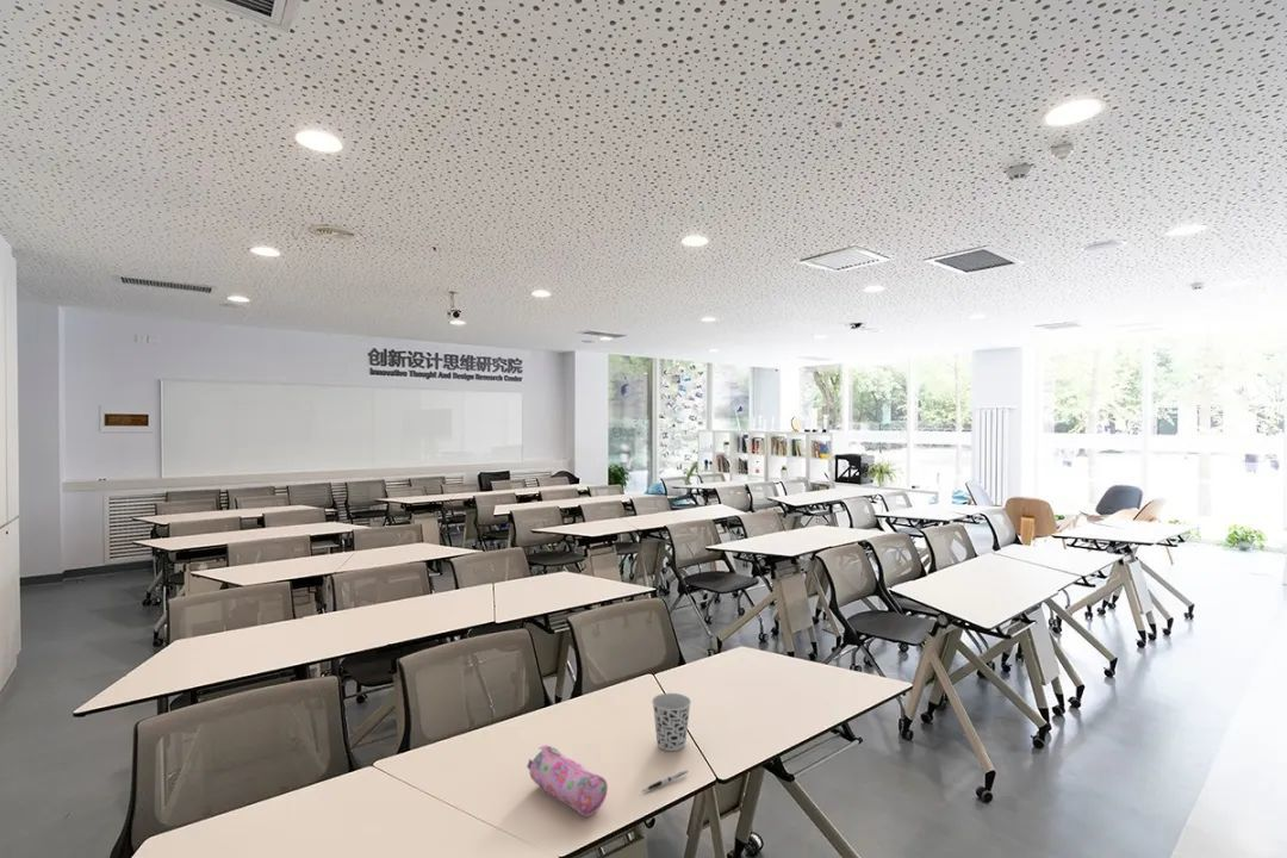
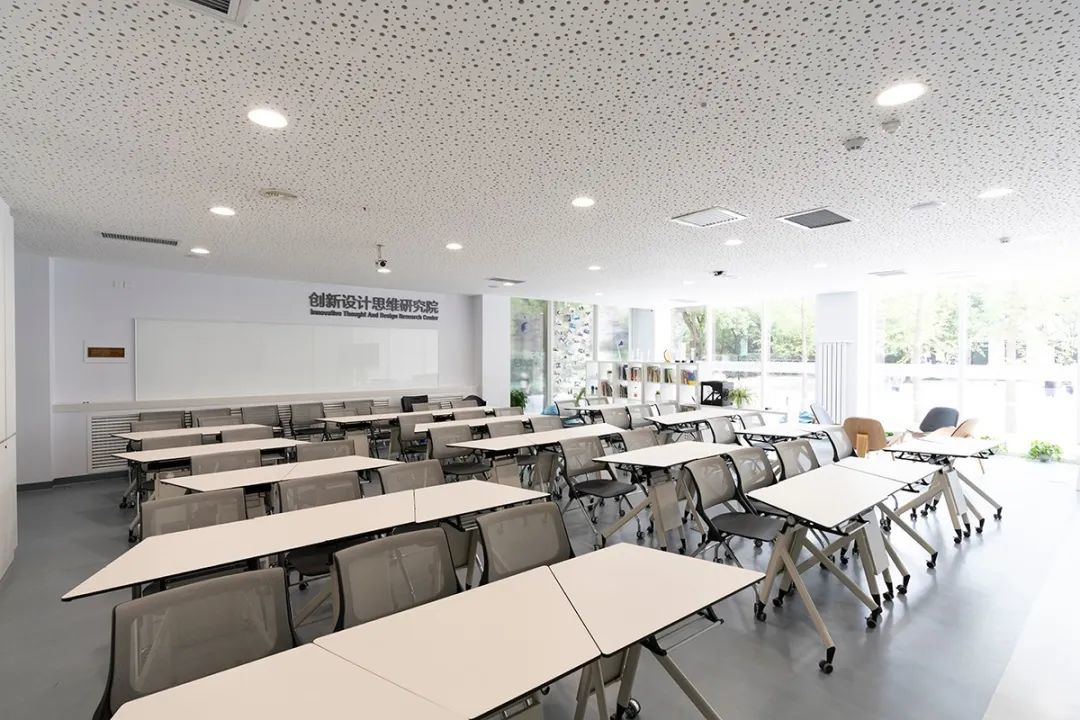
- pencil case [526,744,609,817]
- pen [641,769,689,792]
- cup [651,692,692,752]
